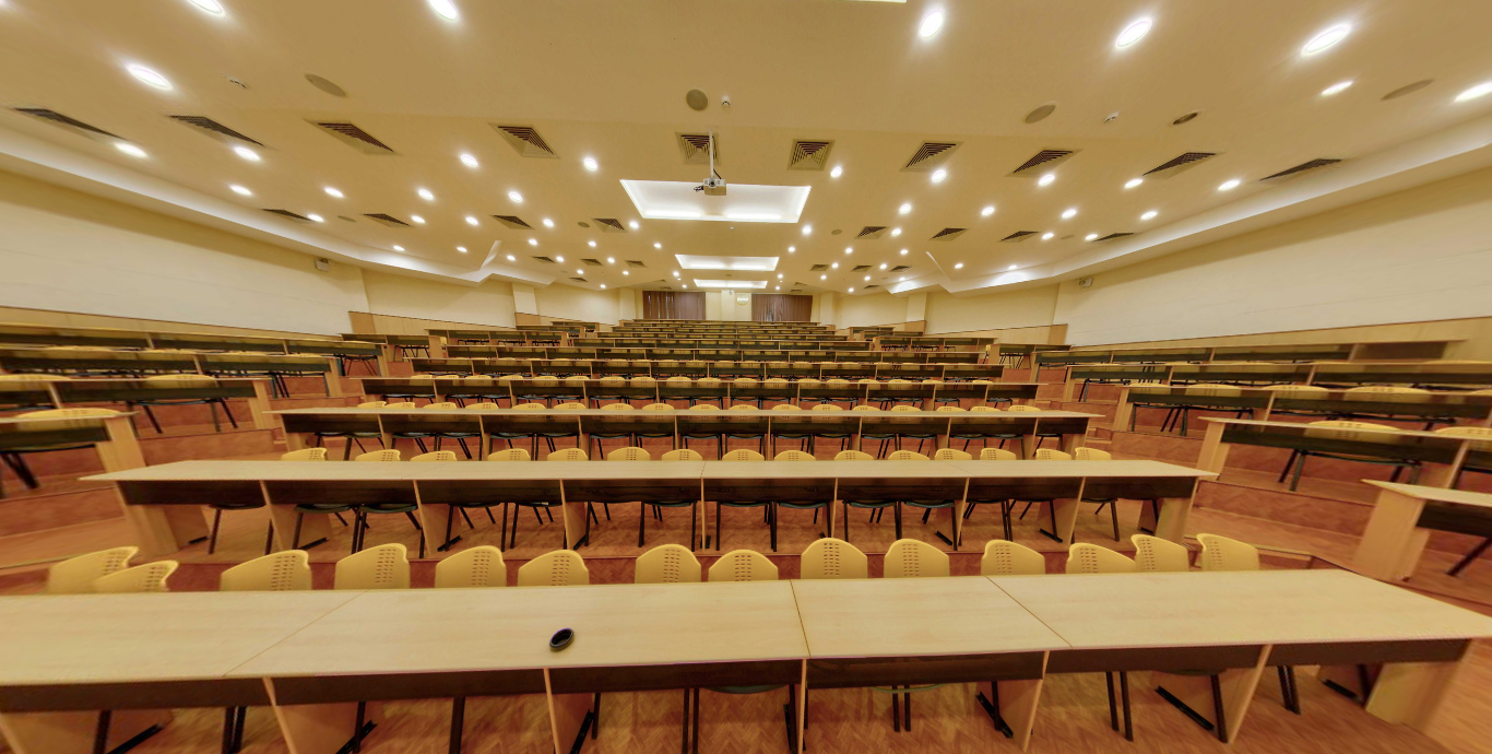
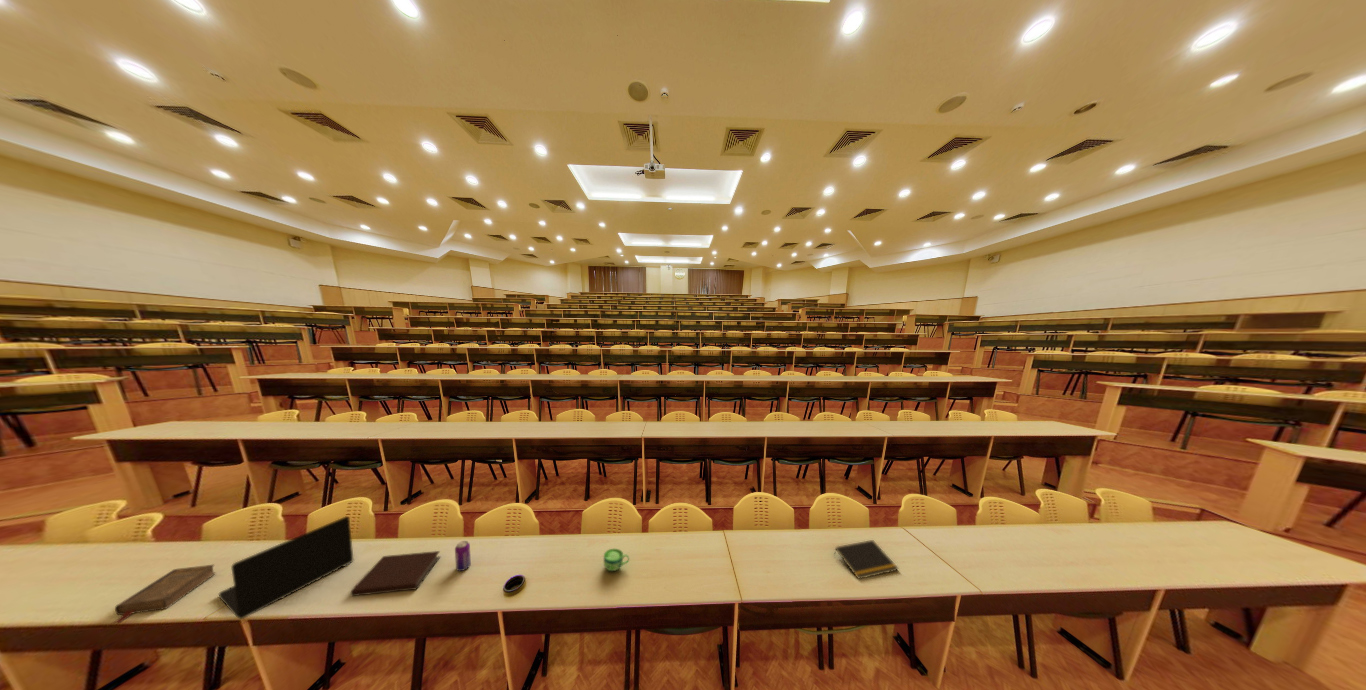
+ book [109,564,217,626]
+ beverage can [454,540,472,572]
+ notebook [350,550,442,597]
+ cup [603,548,630,572]
+ notepad [833,539,899,580]
+ laptop [218,515,354,620]
